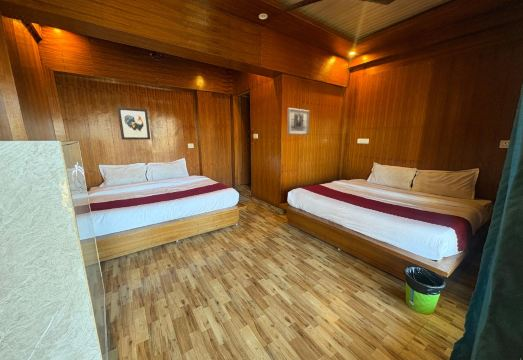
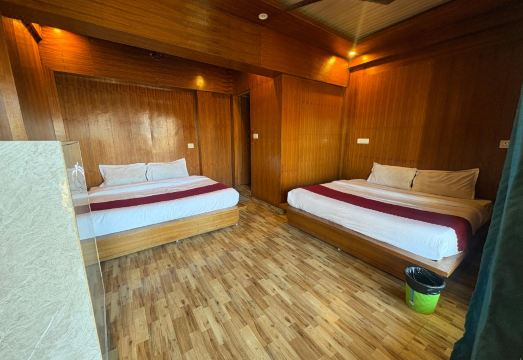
- wall art [116,106,151,141]
- wall art [286,107,310,136]
